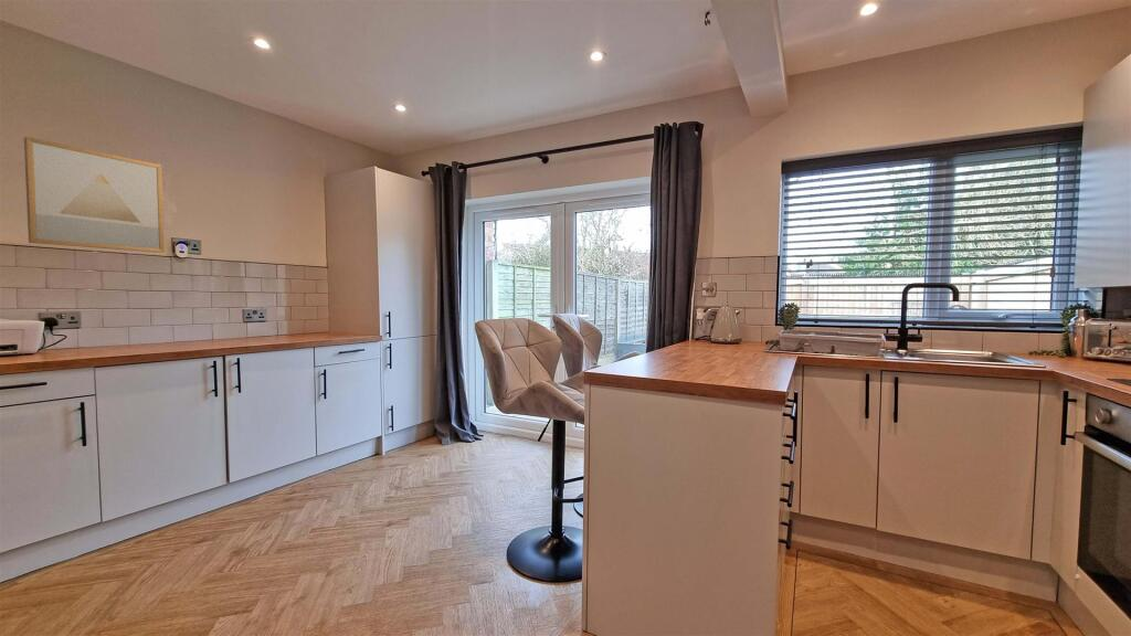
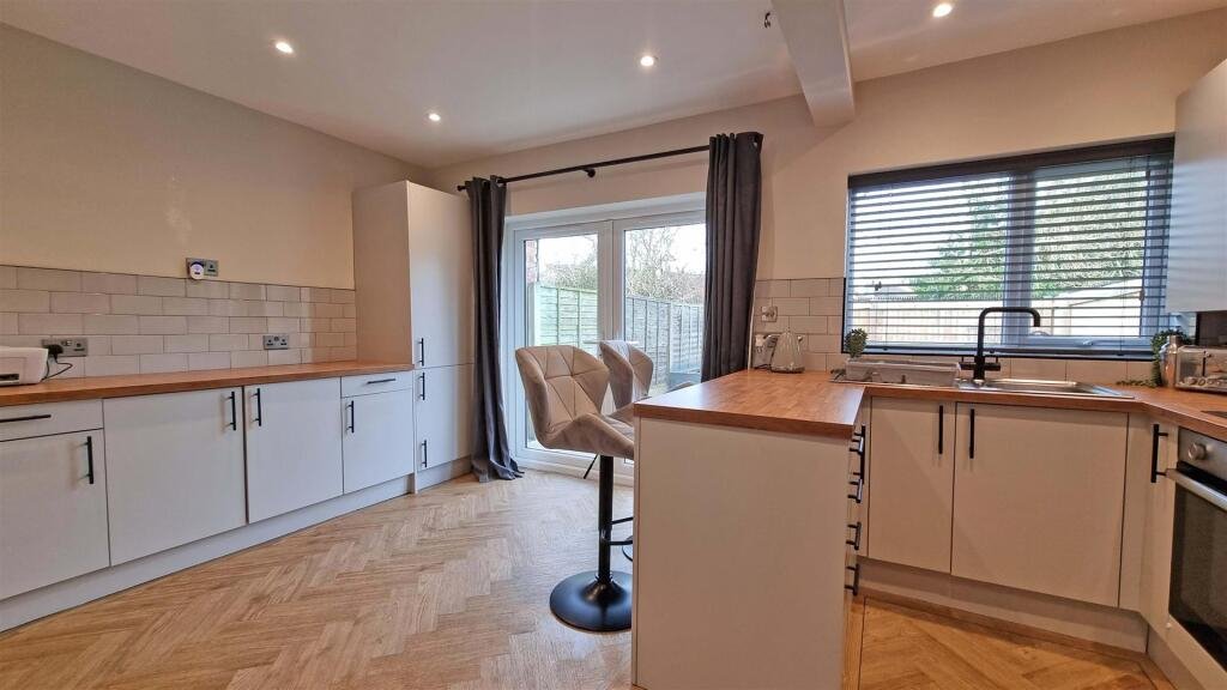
- wall art [23,136,166,254]
